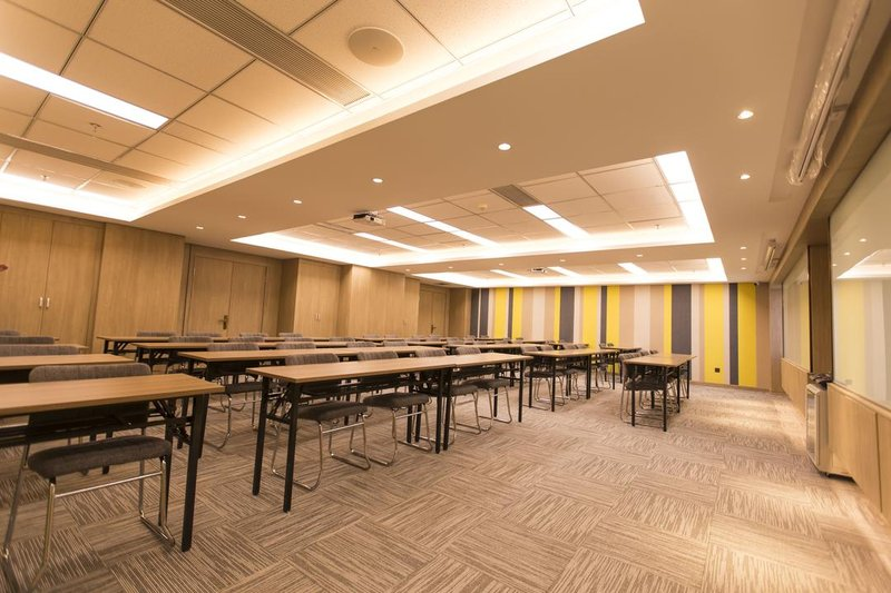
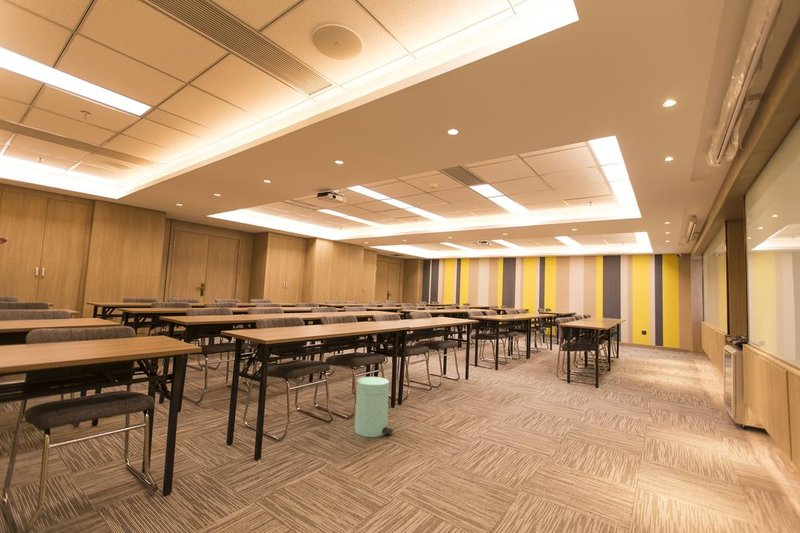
+ trash can [354,376,394,438]
